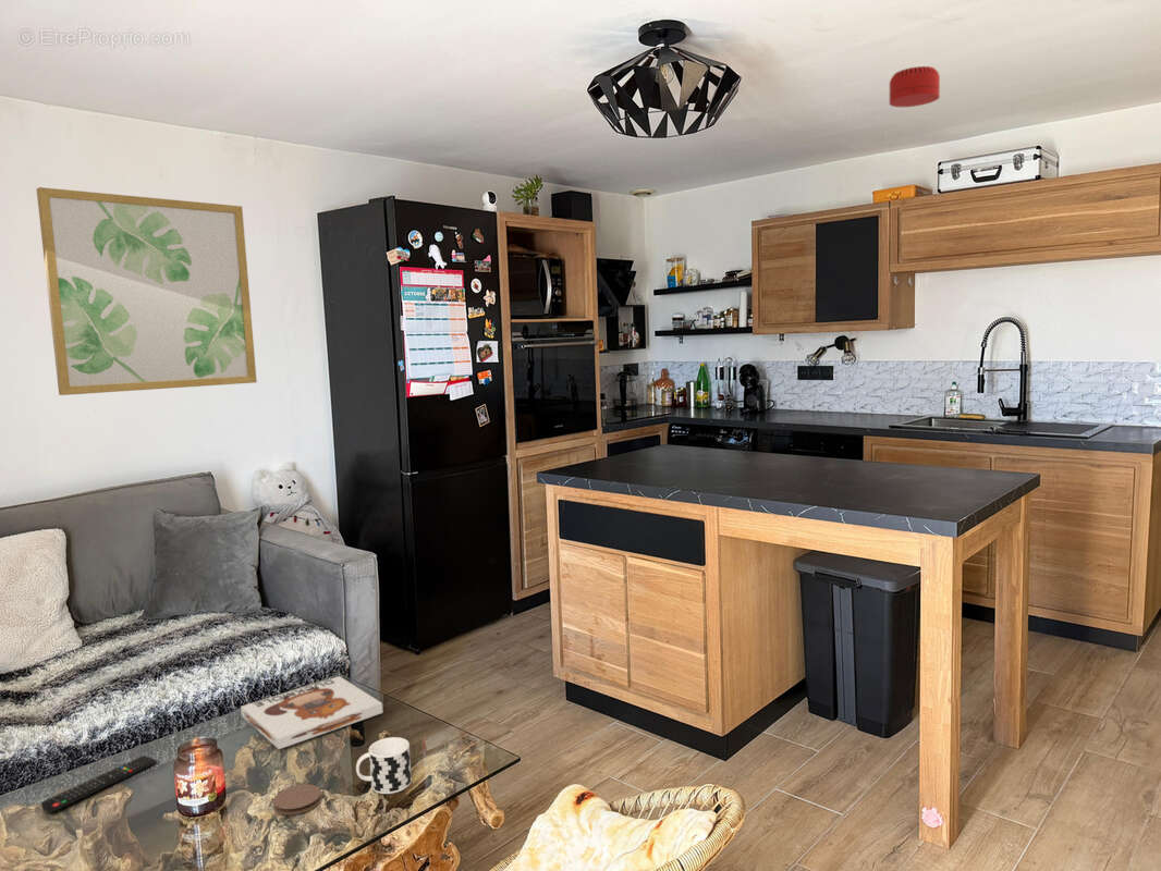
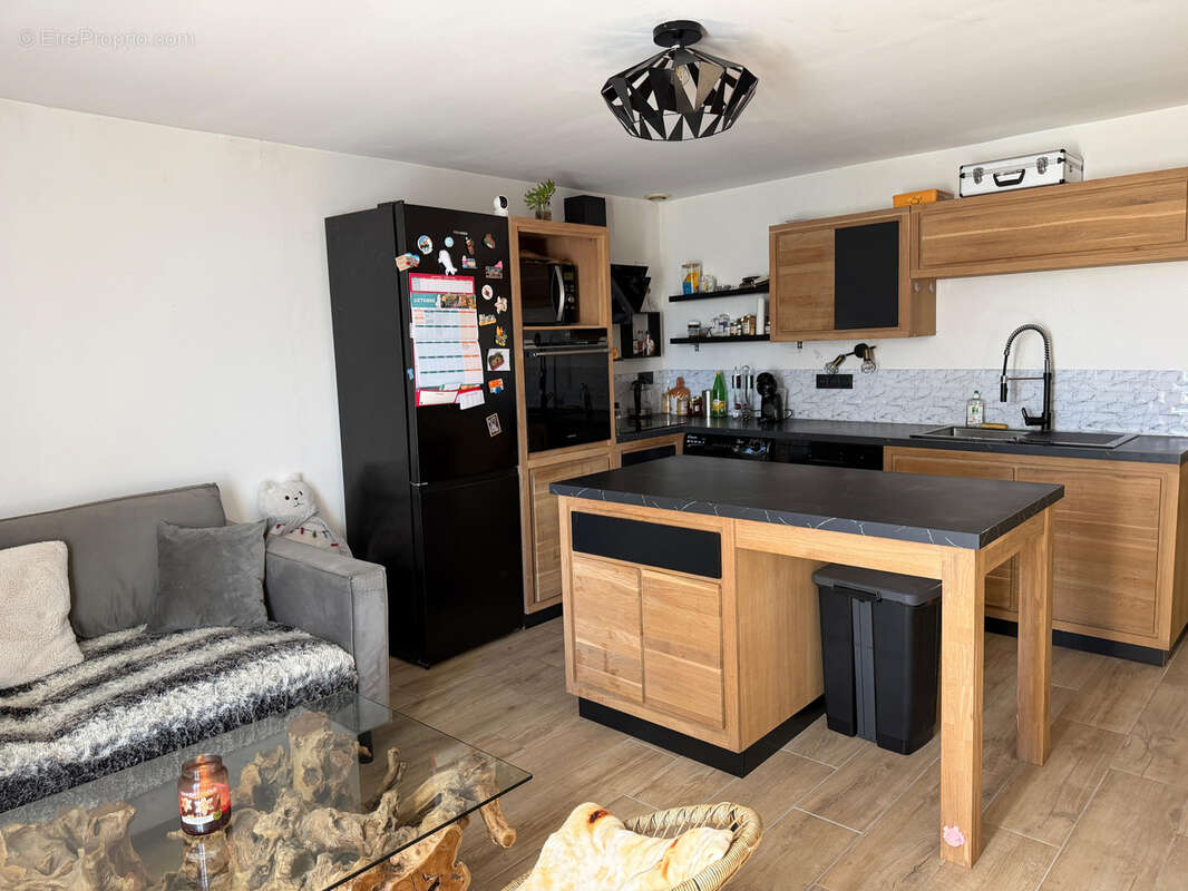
- coaster [272,783,322,817]
- wall art [36,186,258,396]
- smoke detector [889,65,941,108]
- cup [355,736,413,795]
- board game [240,675,384,750]
- remote control [40,755,158,814]
